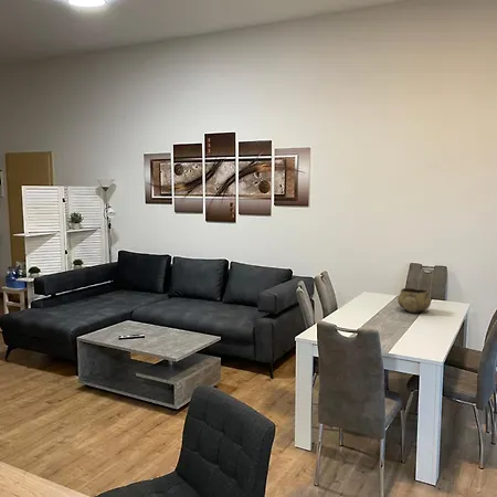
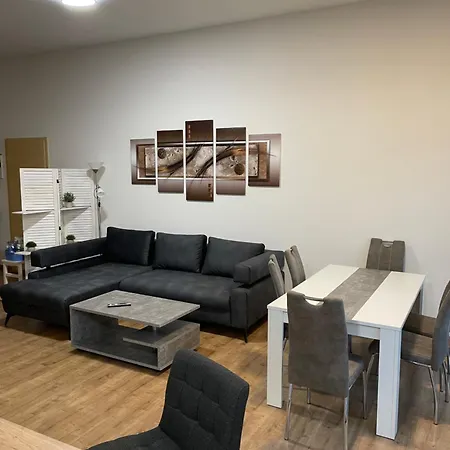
- decorative bowl [396,287,432,314]
